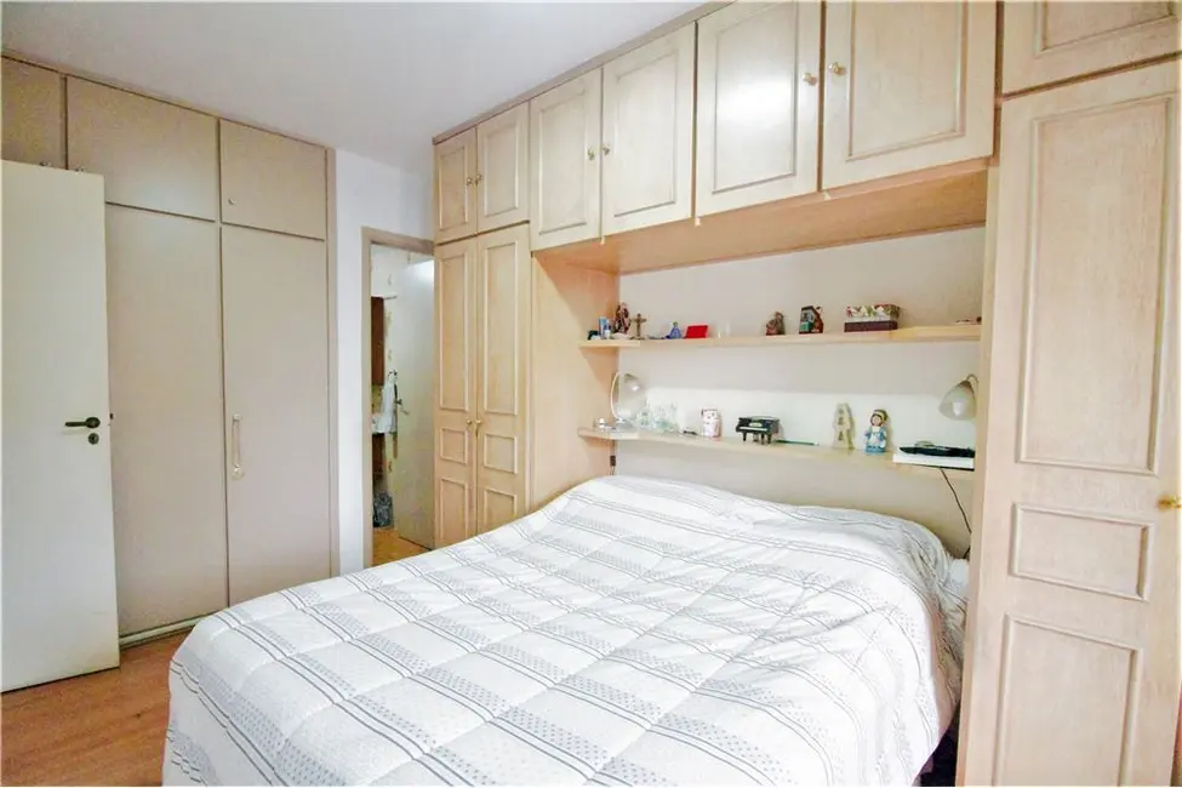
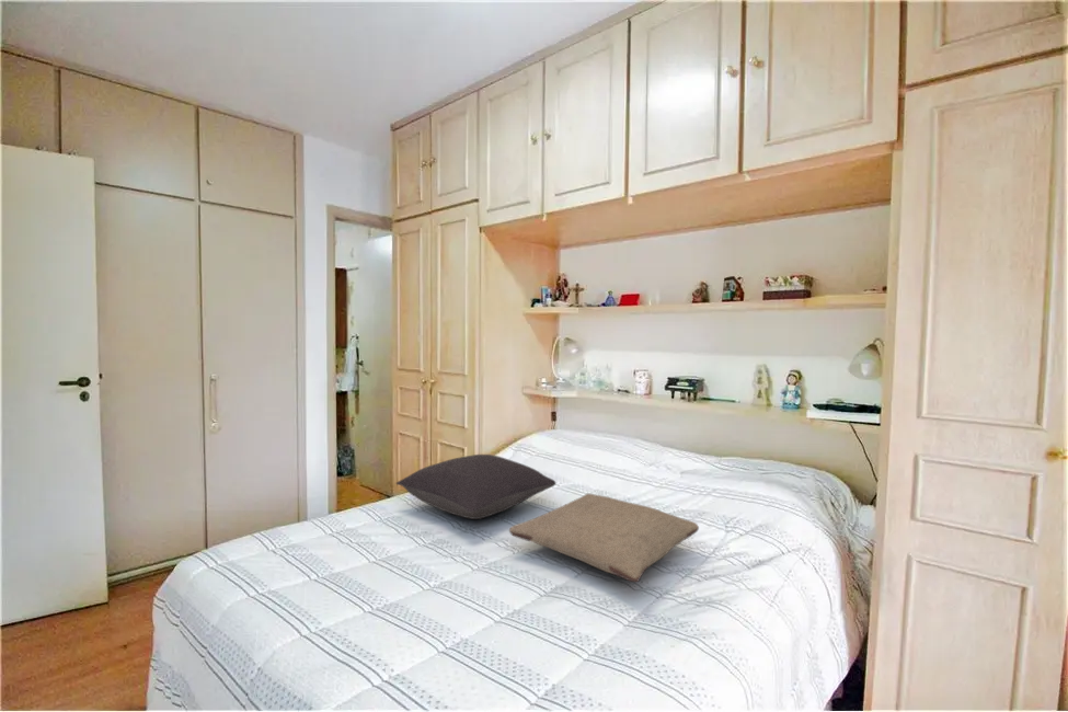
+ pillow [508,493,700,583]
+ pillow [395,453,558,520]
